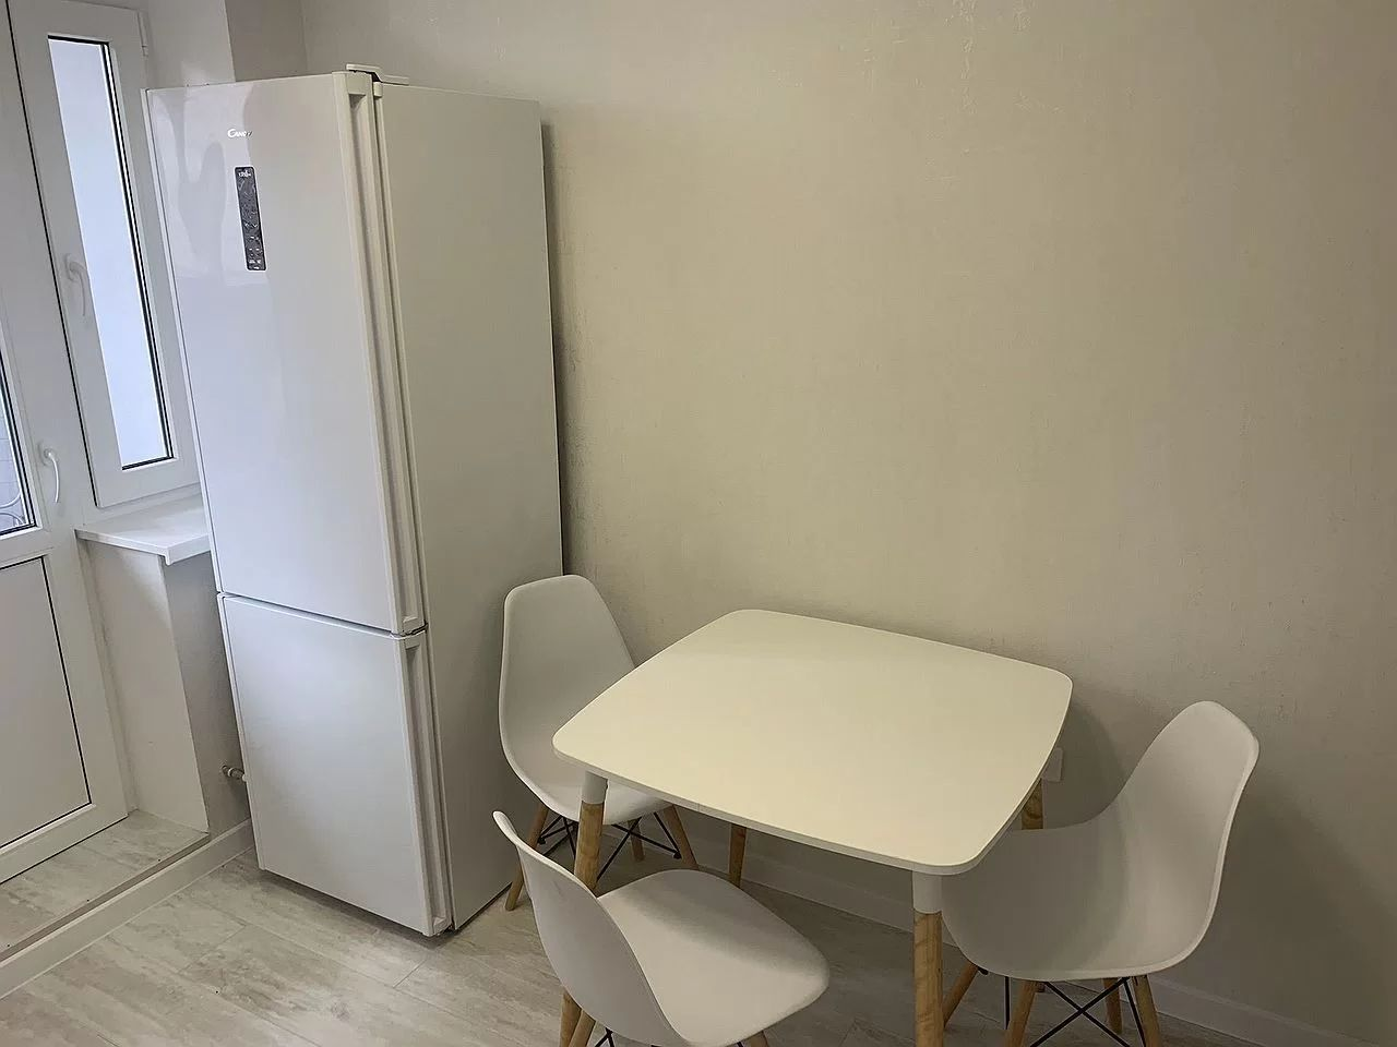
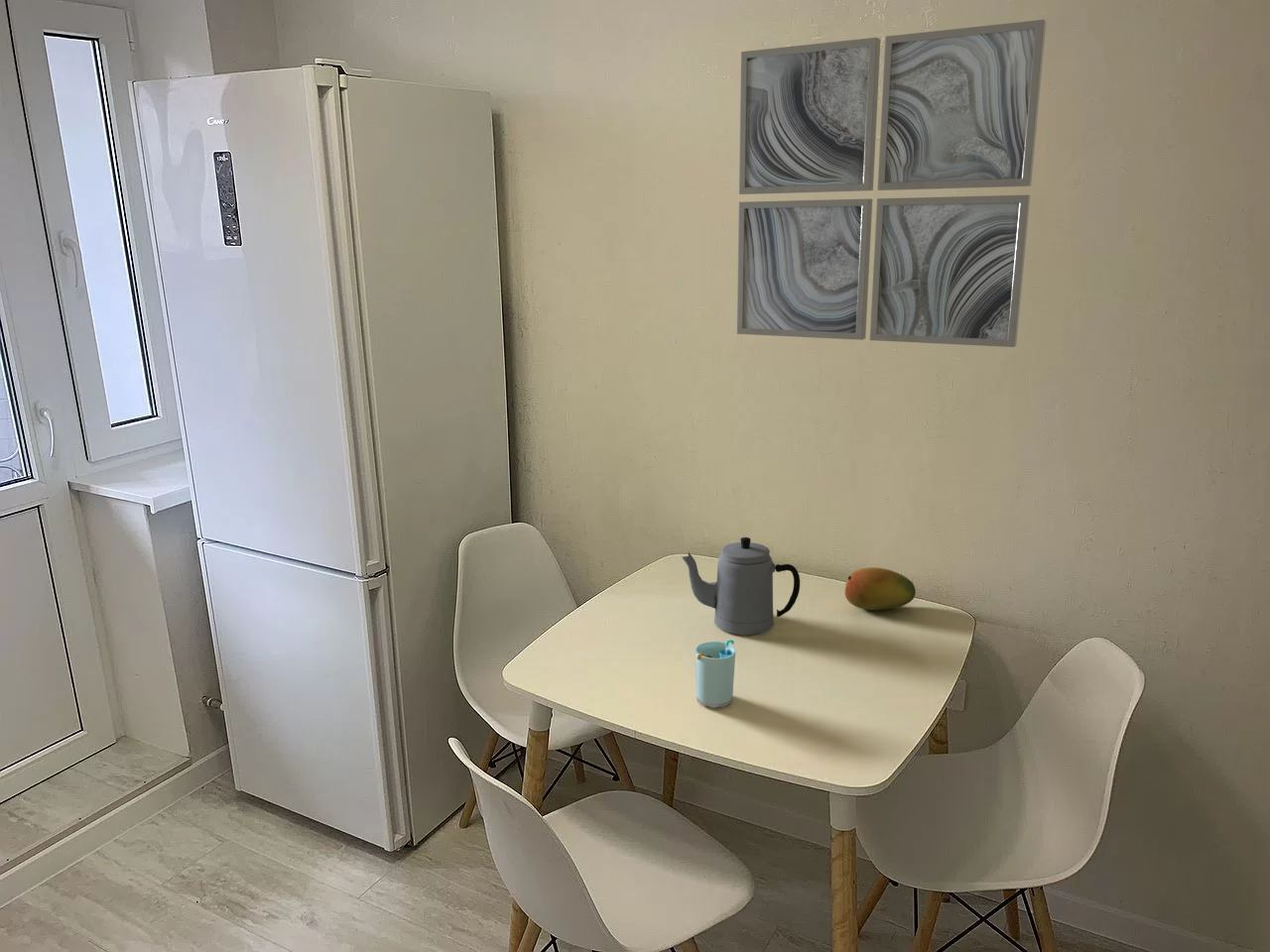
+ fruit [844,566,917,611]
+ cup [694,639,736,709]
+ wall art [736,19,1047,348]
+ teapot [681,536,801,636]
